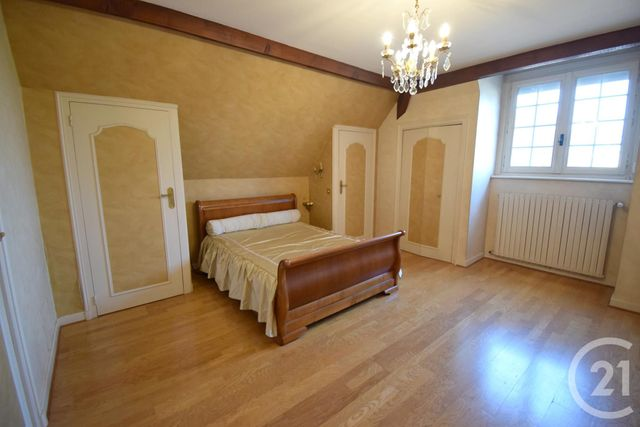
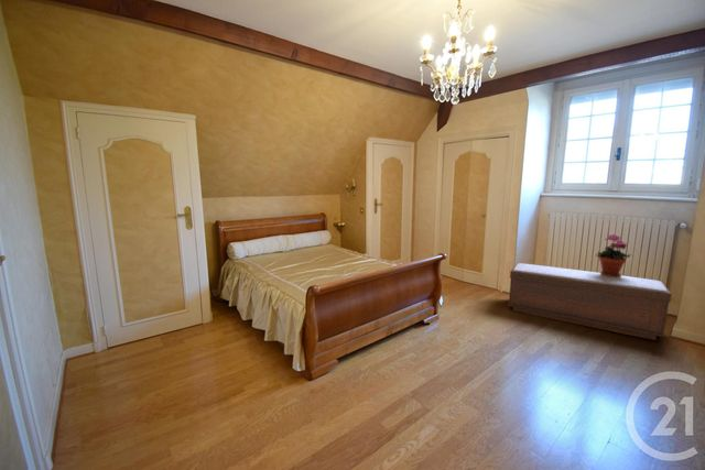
+ bench [507,262,673,341]
+ potted plant [595,233,632,277]
